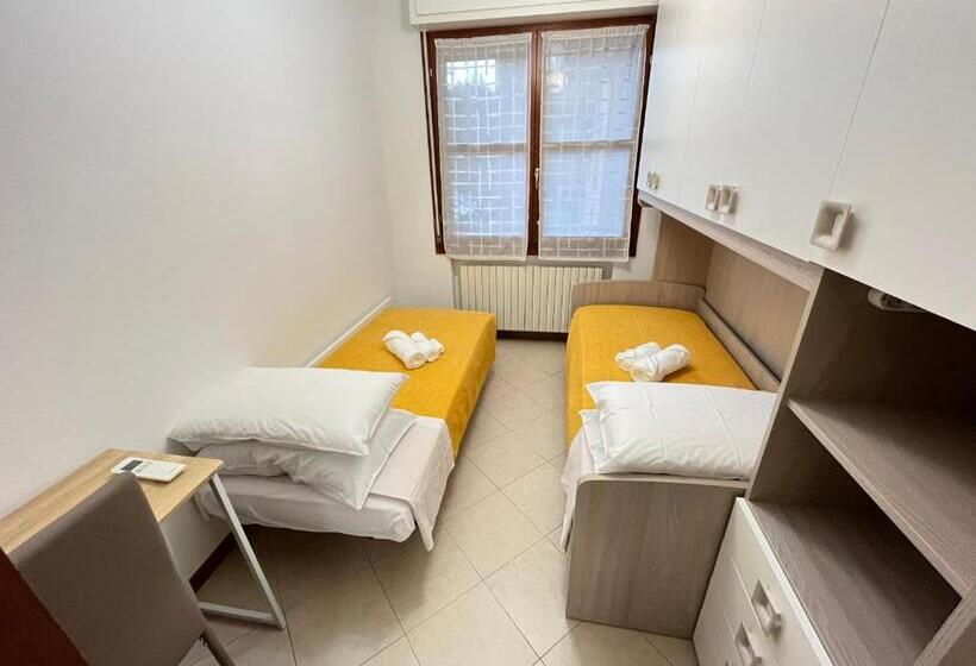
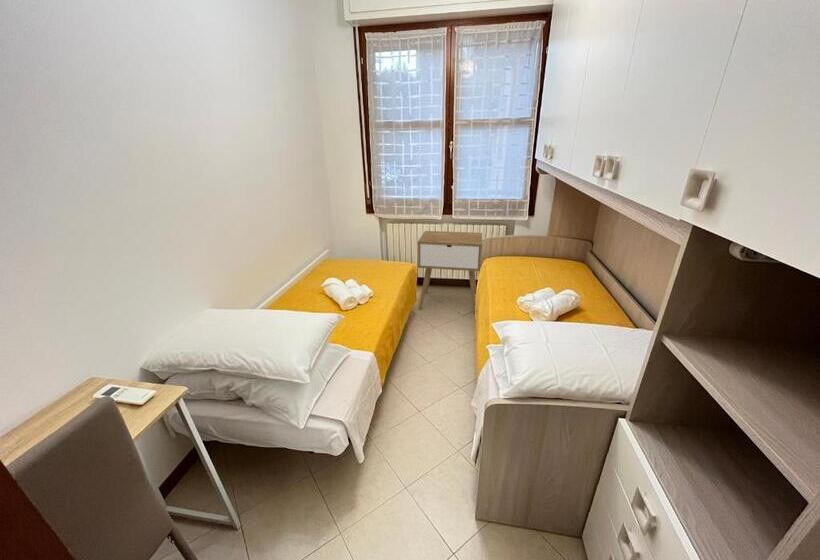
+ nightstand [417,230,483,314]
